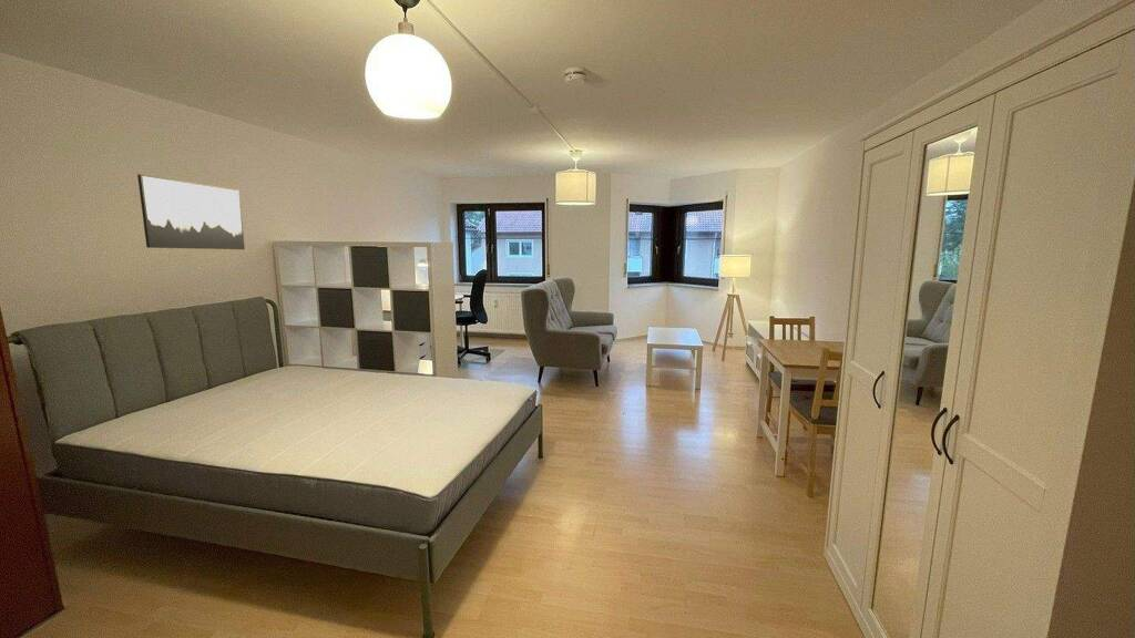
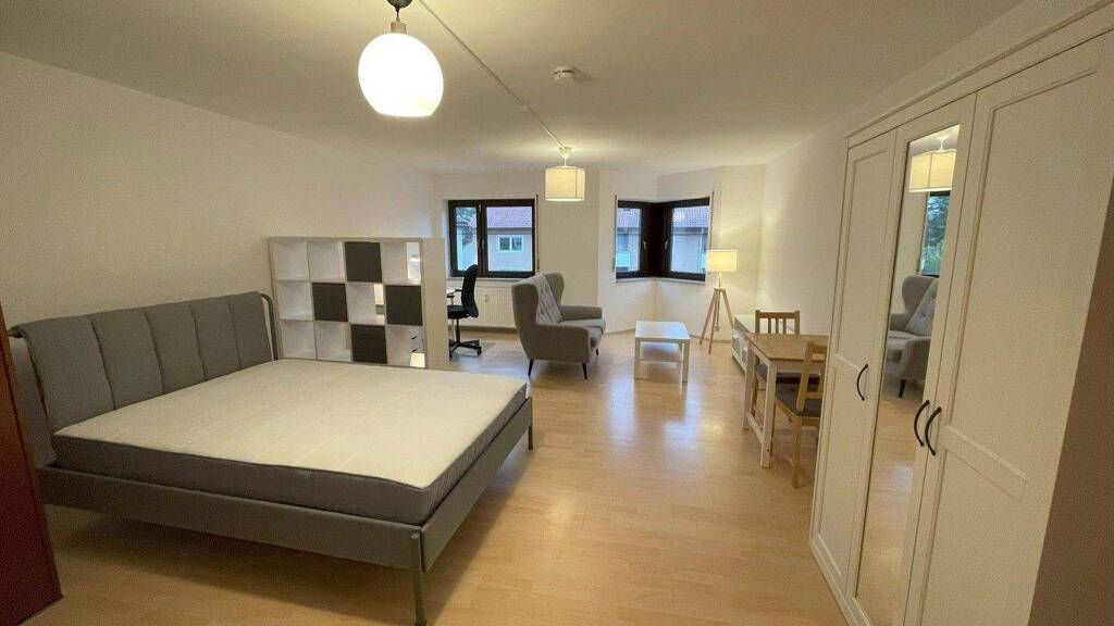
- wall art [136,173,246,250]
